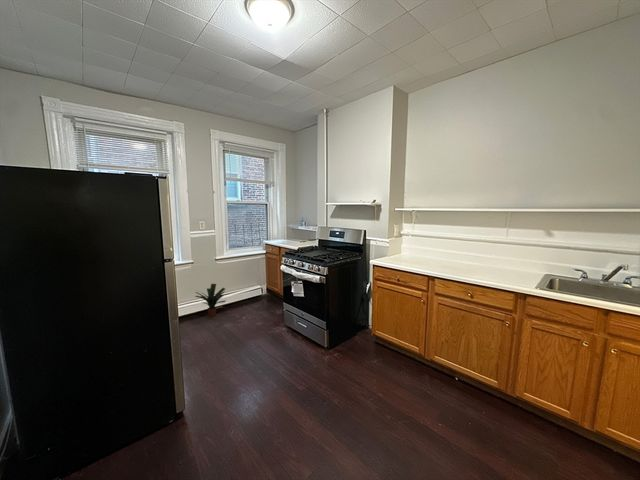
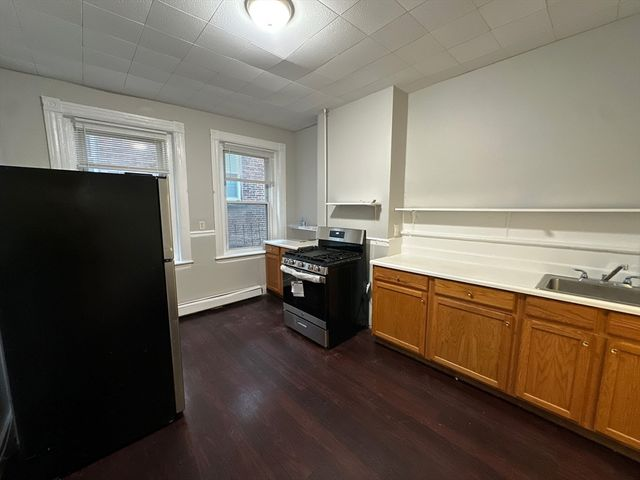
- potted plant [190,283,227,317]
